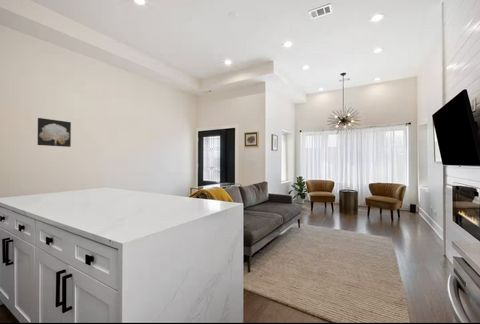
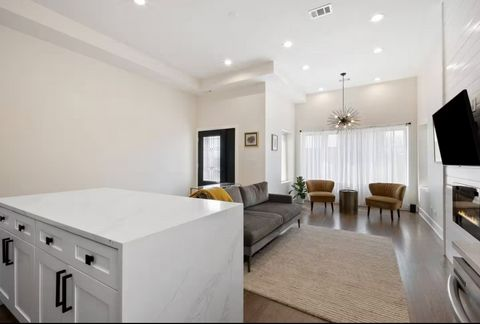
- wall art [37,117,72,148]
